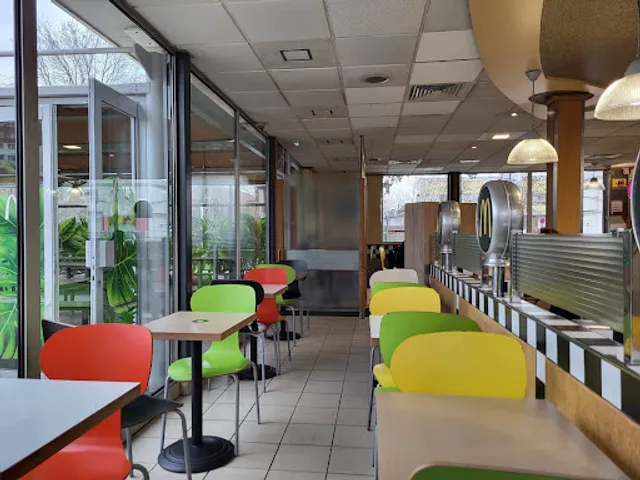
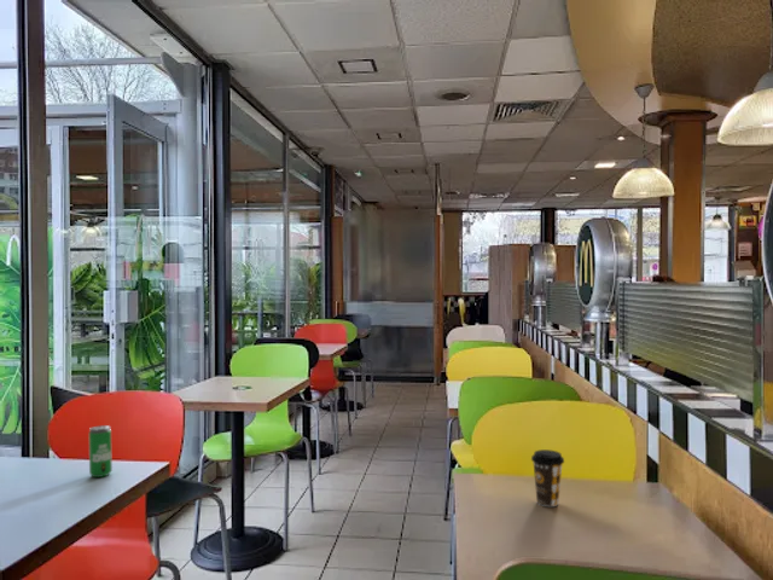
+ coffee cup [530,448,565,507]
+ beverage can [88,424,114,478]
